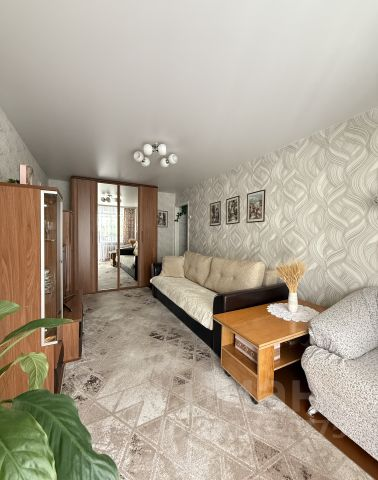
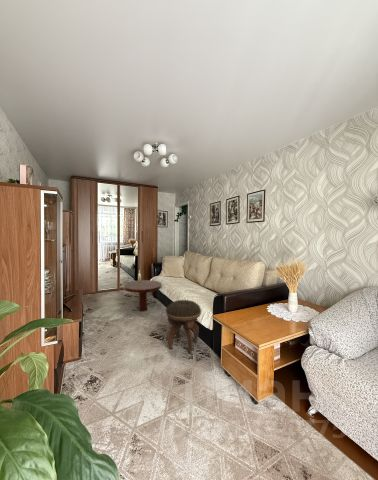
+ footstool [165,299,202,354]
+ coffee table [123,269,163,312]
